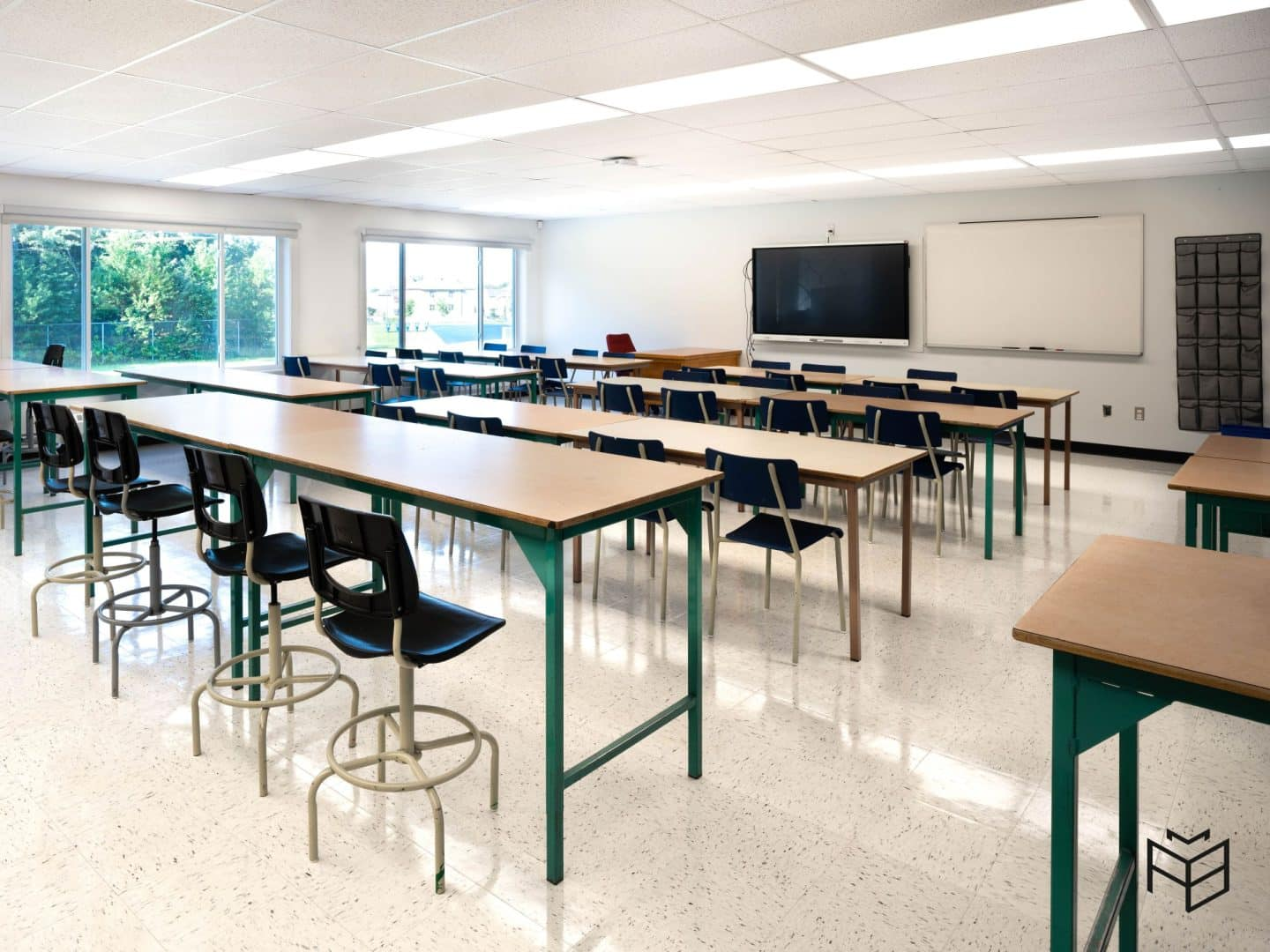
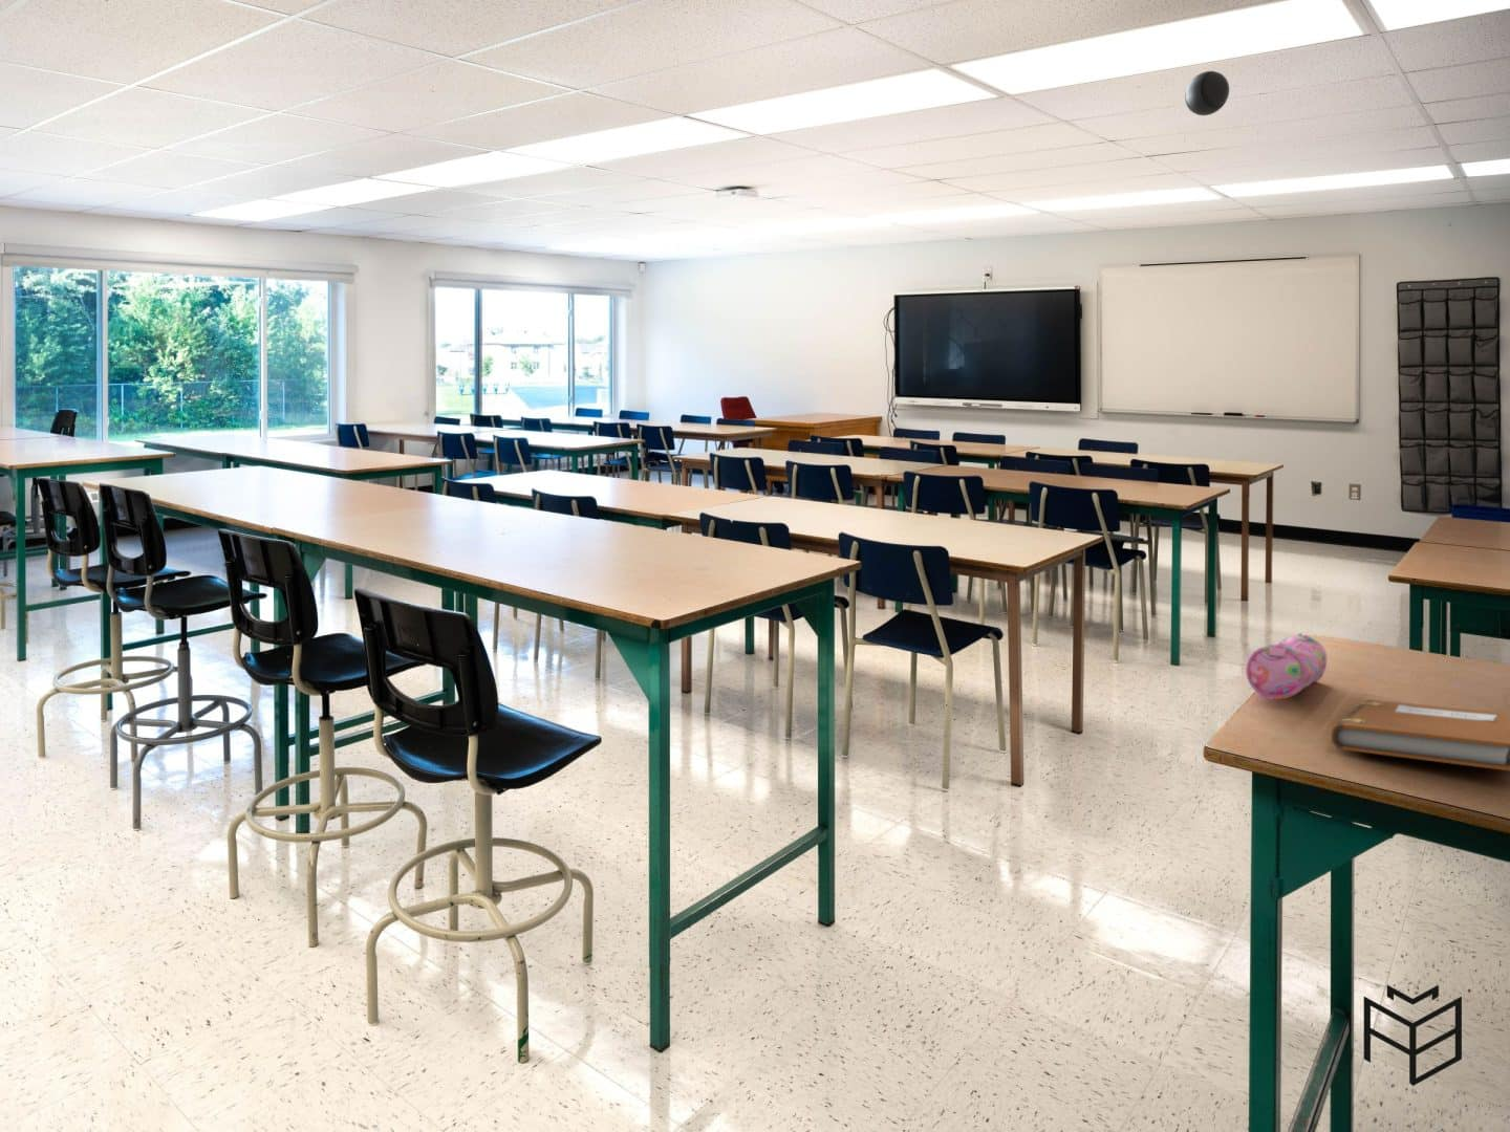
+ notebook [1330,699,1510,772]
+ pencil case [1245,633,1328,700]
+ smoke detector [1184,70,1231,117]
